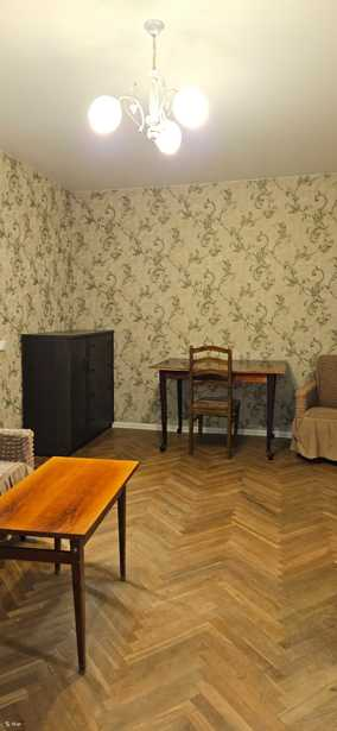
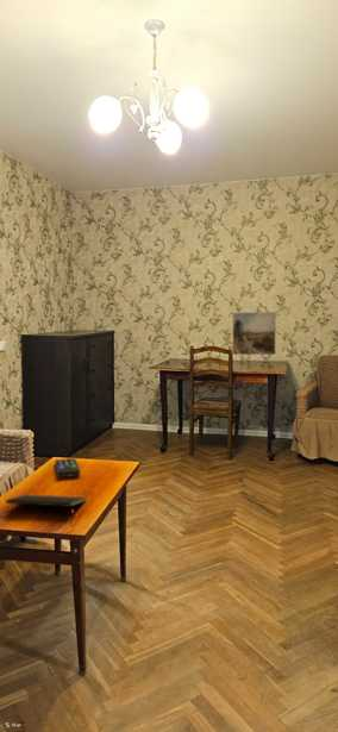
+ notepad [5,493,87,518]
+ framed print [232,311,276,356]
+ remote control [54,457,81,478]
